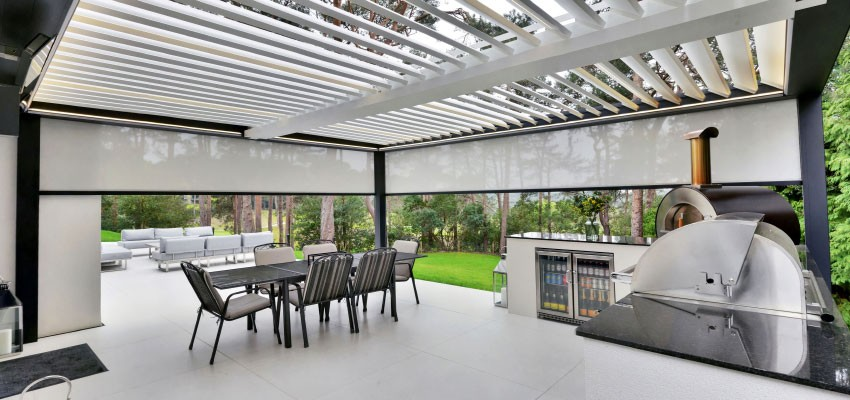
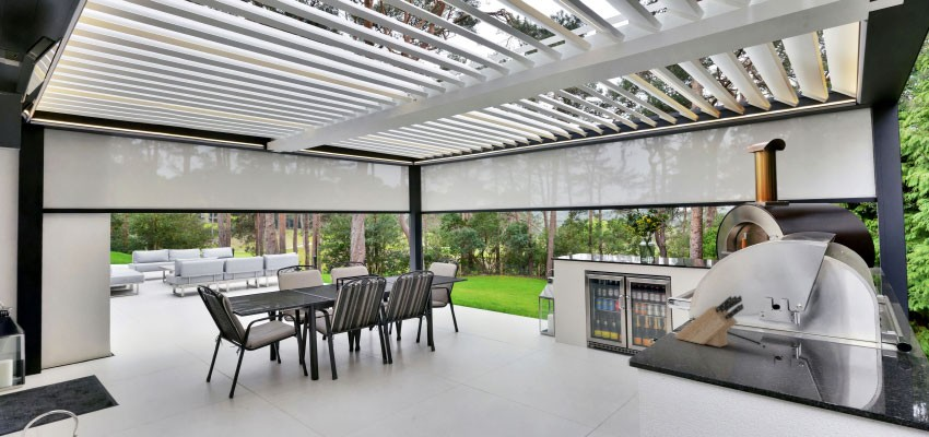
+ knife block [673,294,744,349]
